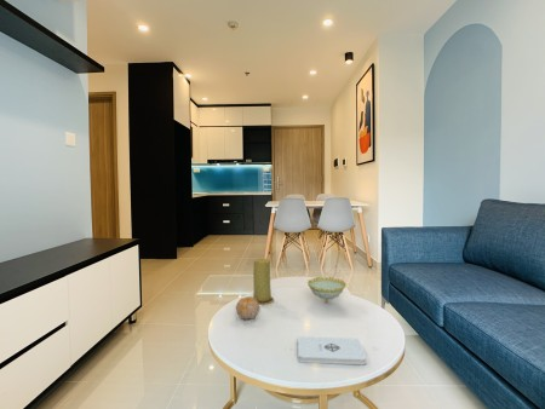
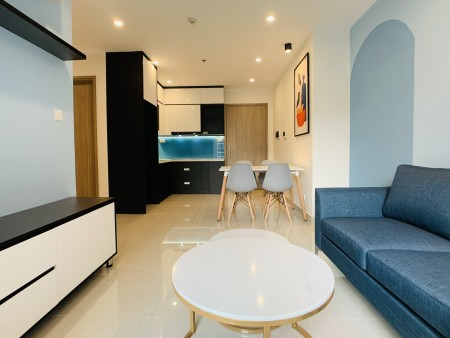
- decorative bowl [306,276,346,304]
- notepad [297,335,367,365]
- candle [252,258,275,306]
- fruit [235,295,260,321]
